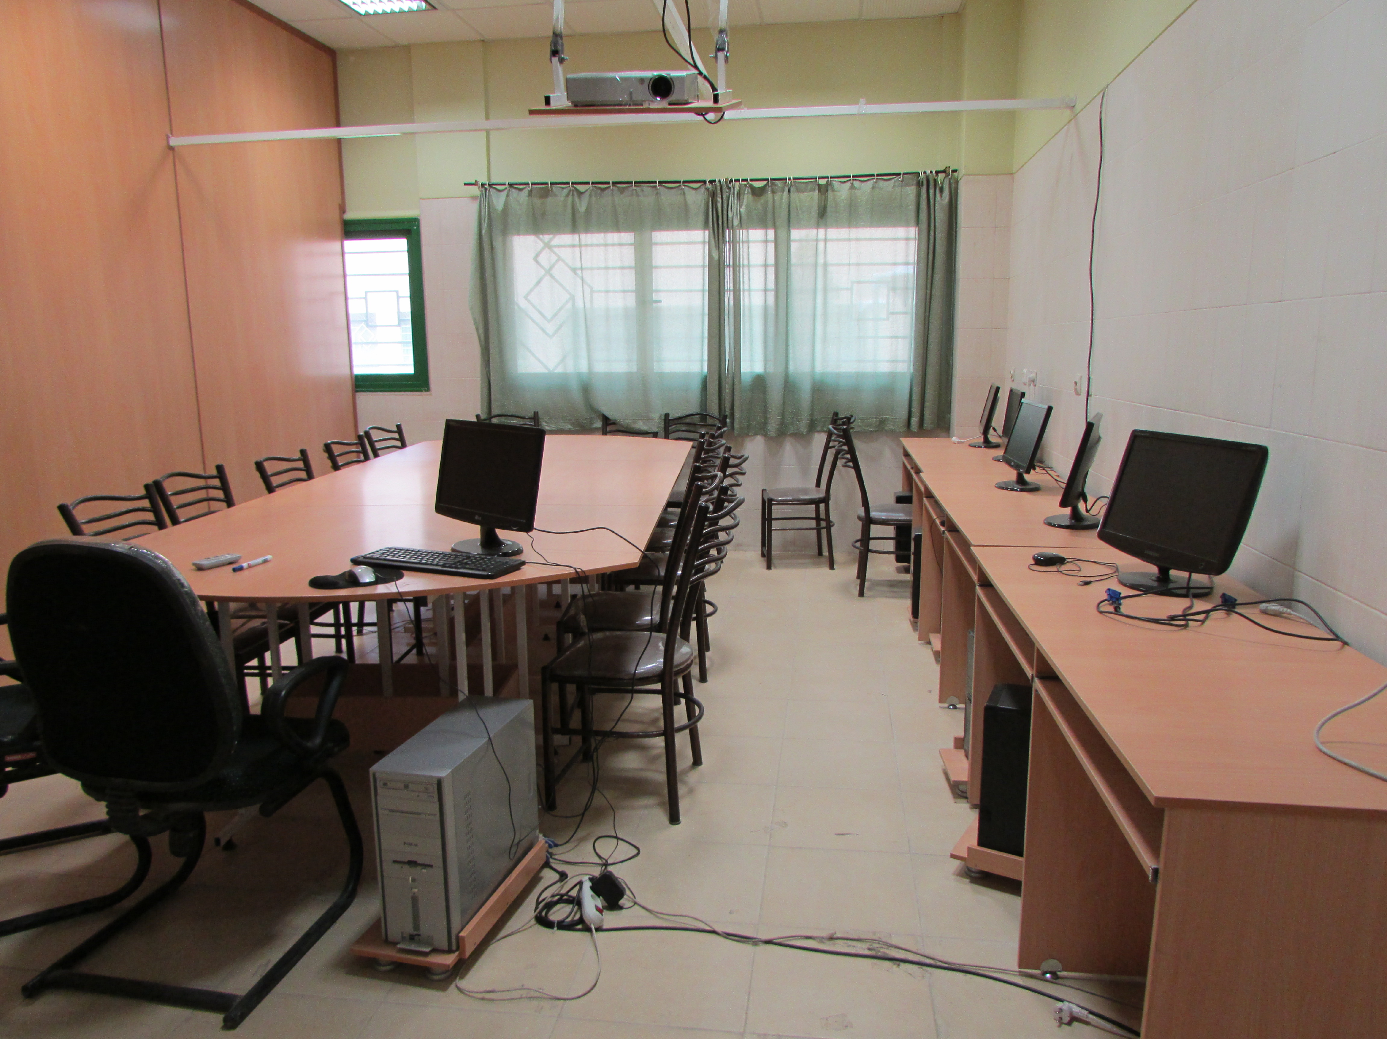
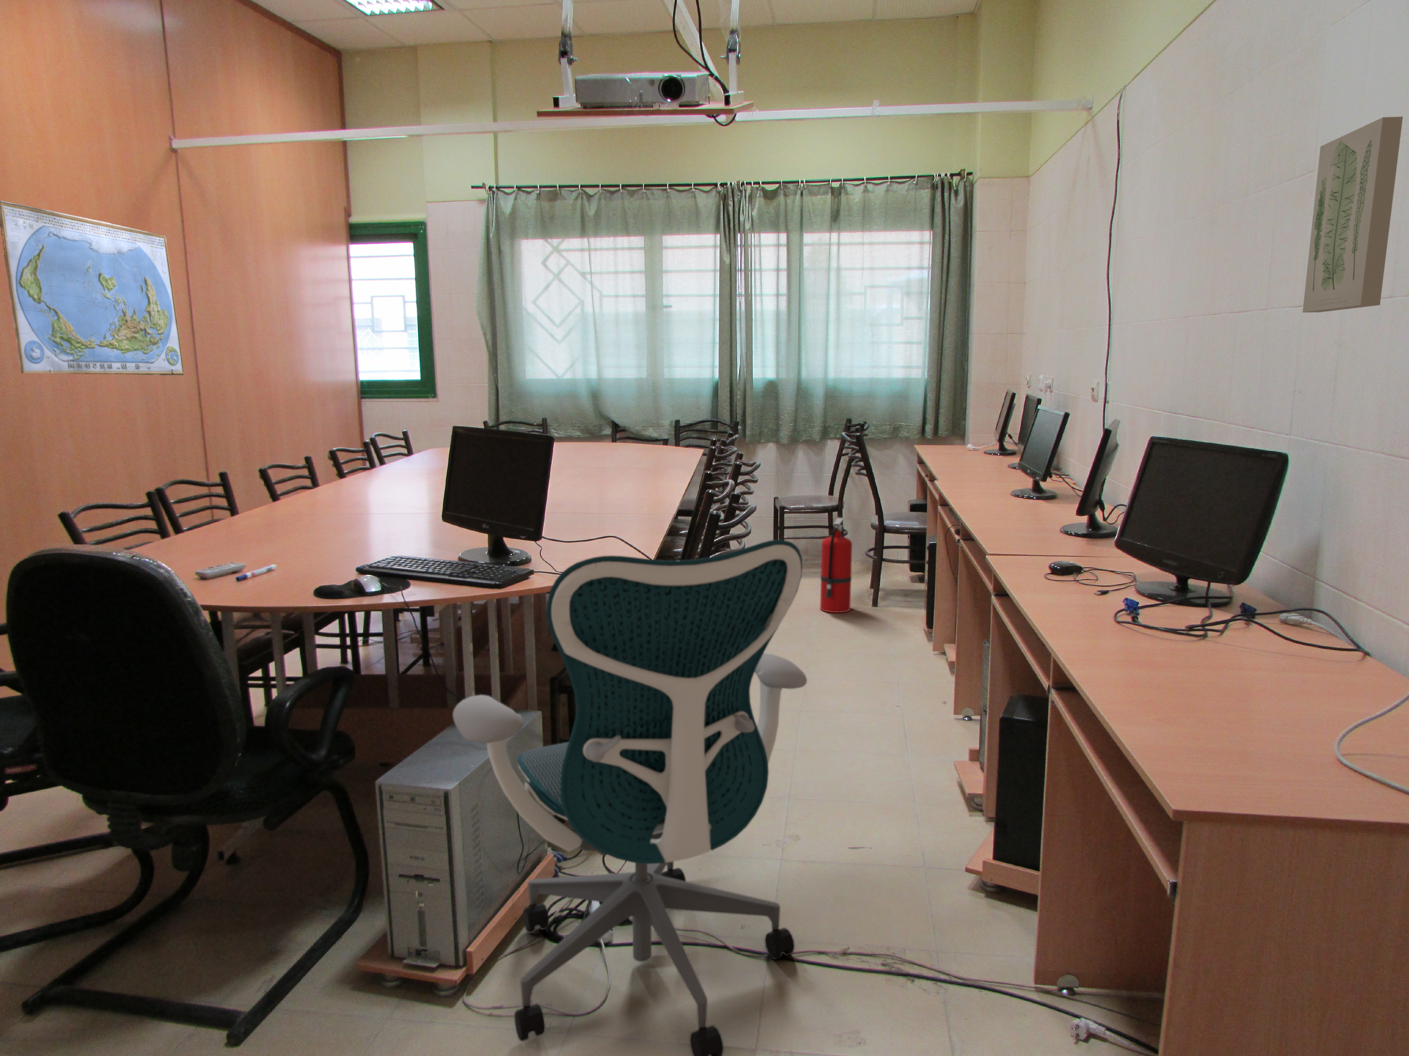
+ fire extinguisher [820,517,852,613]
+ wall art [1302,116,1403,313]
+ world map [0,200,184,376]
+ office chair [453,539,808,1056]
